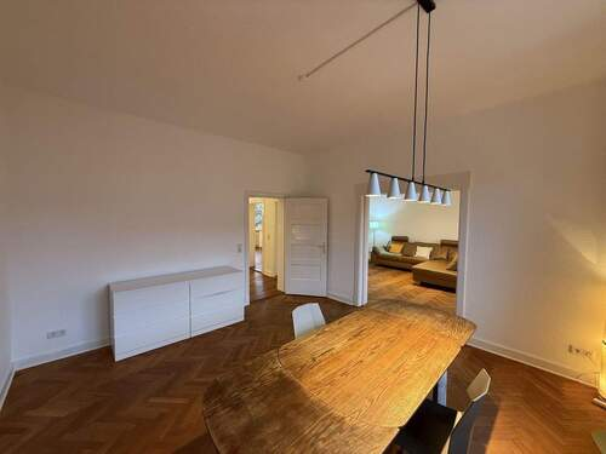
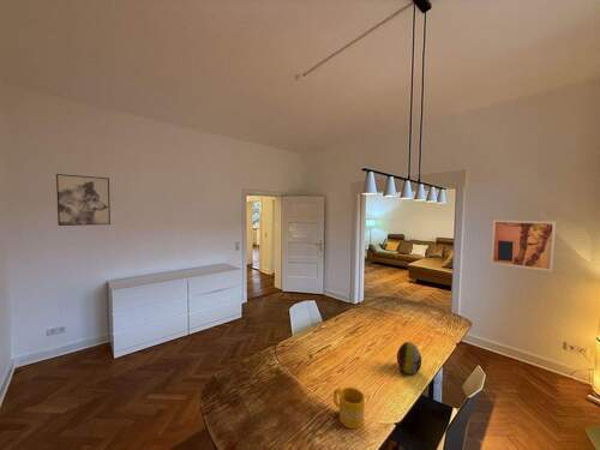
+ mug [332,386,366,430]
+ wall art [490,218,557,272]
+ wall art [55,173,112,227]
+ decorative egg [396,341,422,376]
